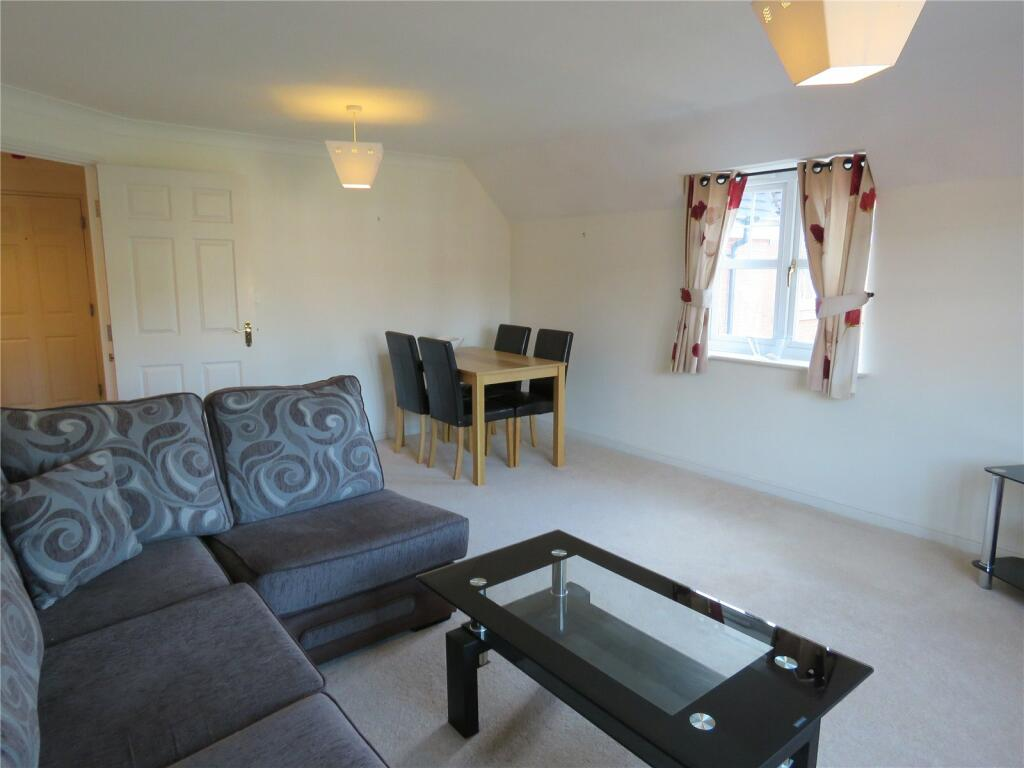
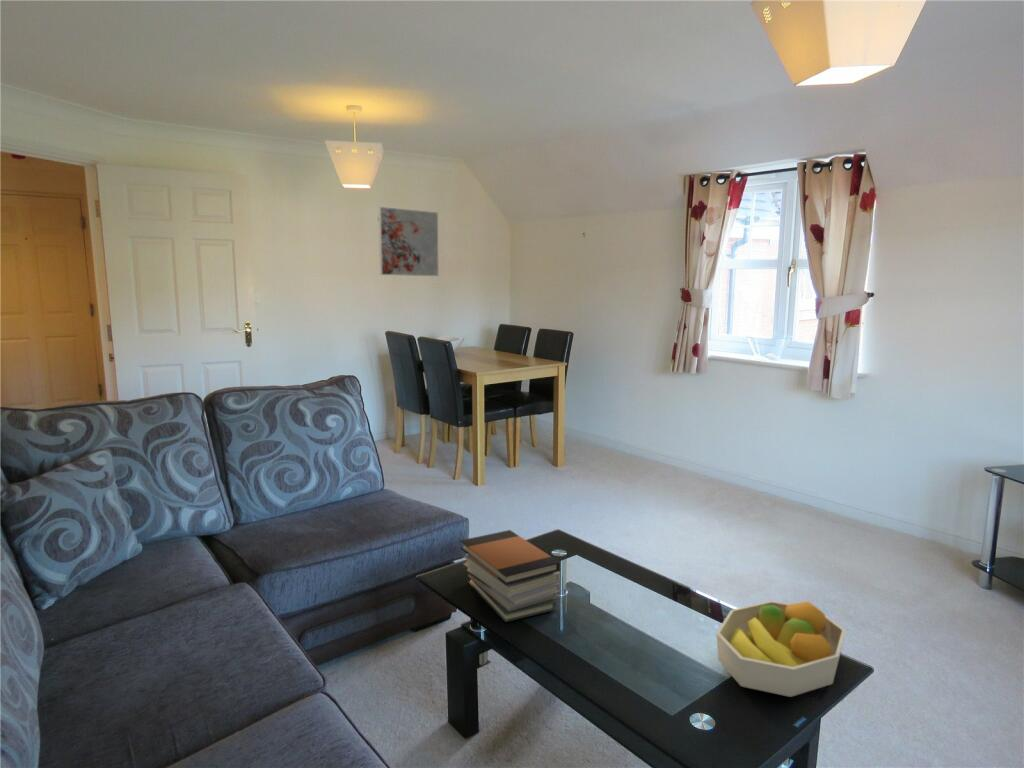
+ fruit bowl [715,600,846,698]
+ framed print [377,206,439,277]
+ book stack [459,529,562,623]
